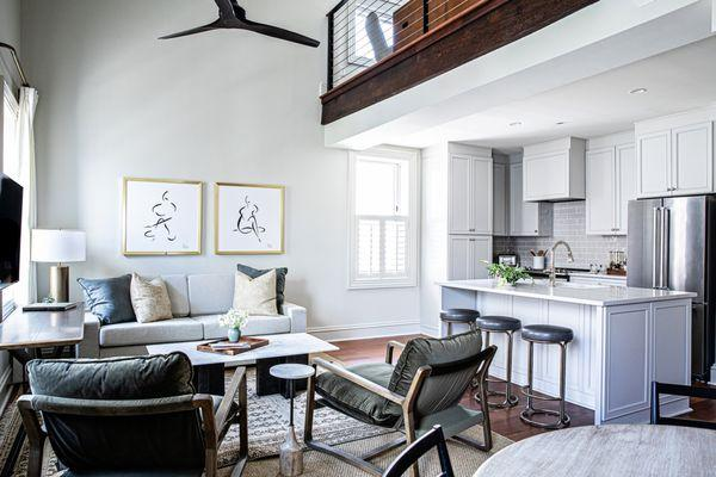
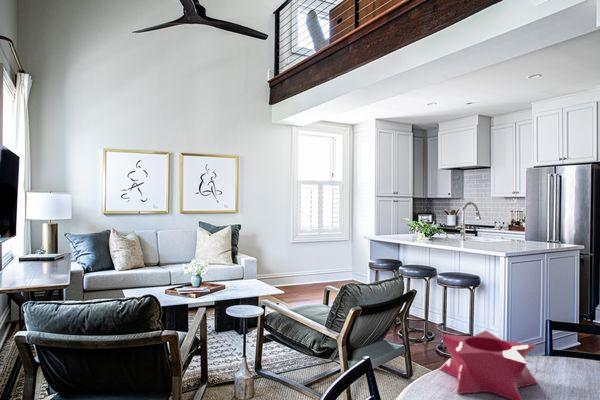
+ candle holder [438,329,539,400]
